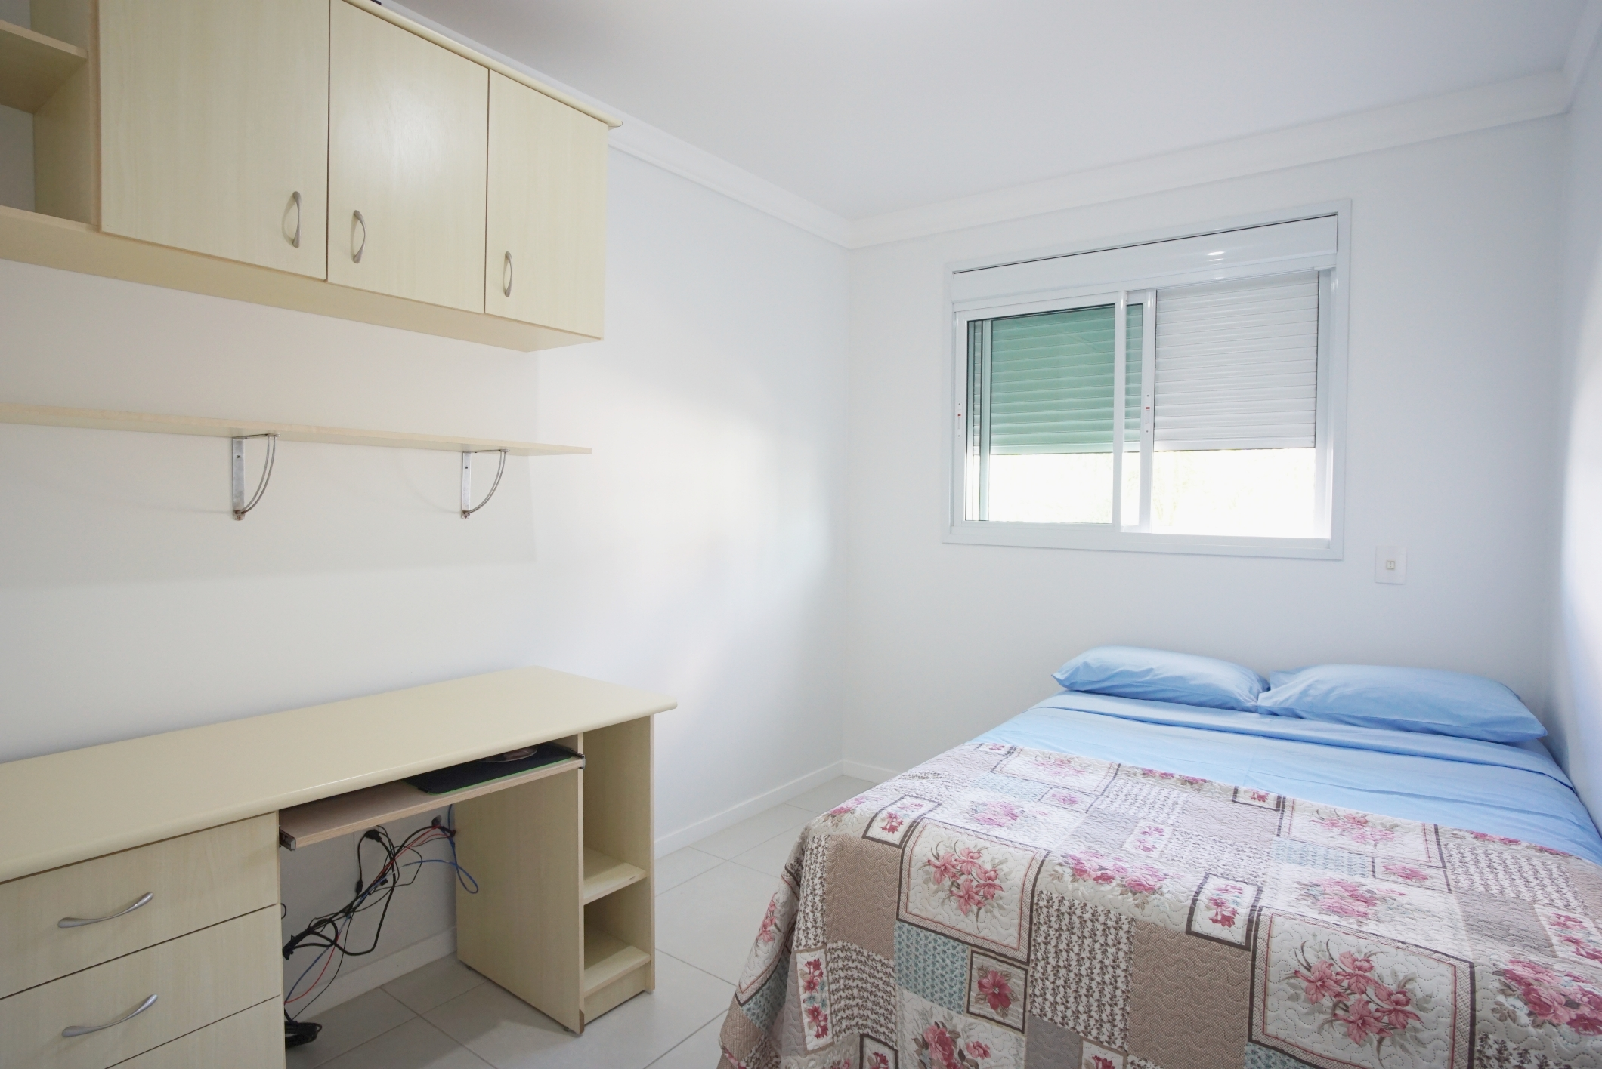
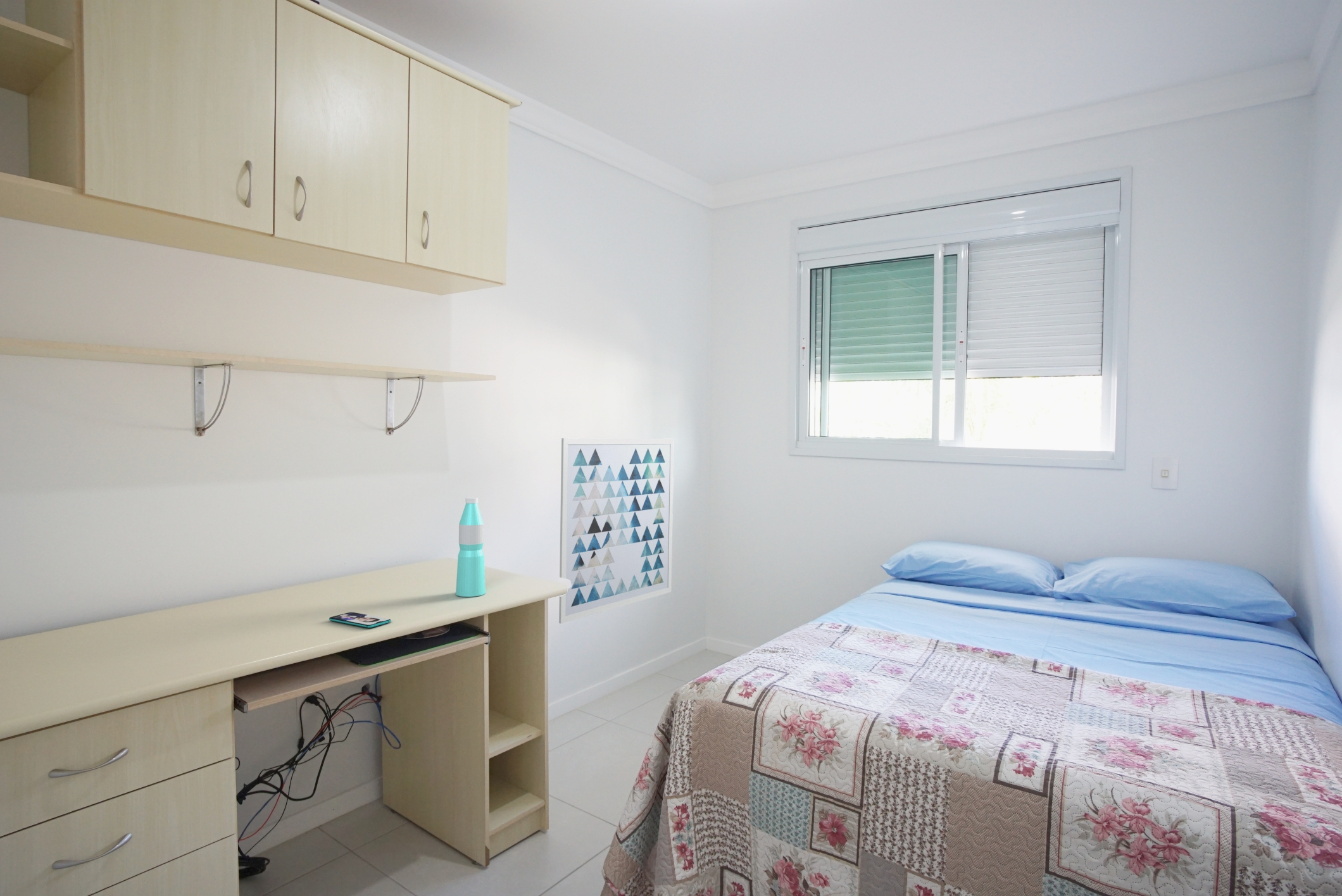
+ smartphone [329,611,392,628]
+ water bottle [455,497,486,597]
+ wall art [558,438,675,624]
